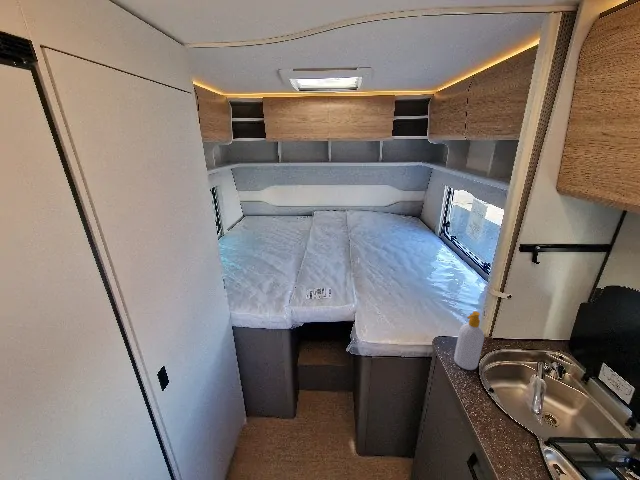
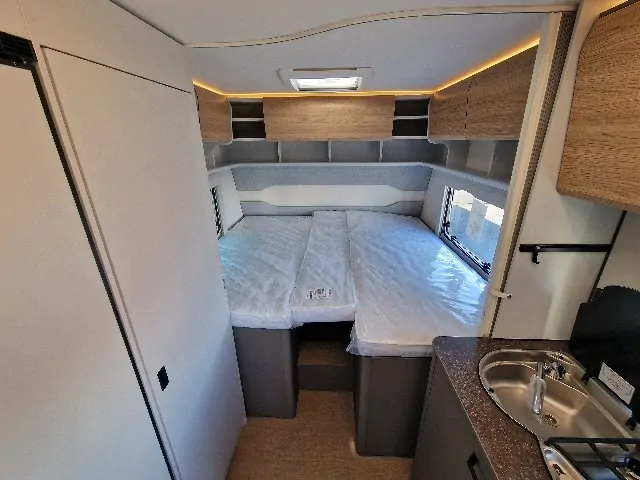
- soap bottle [453,310,485,371]
